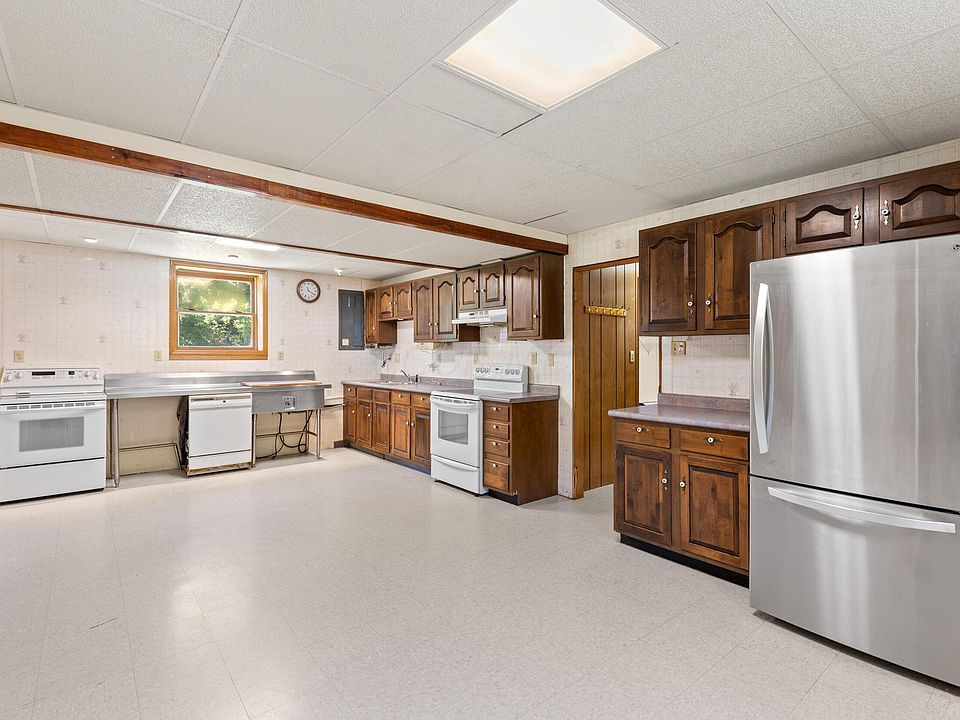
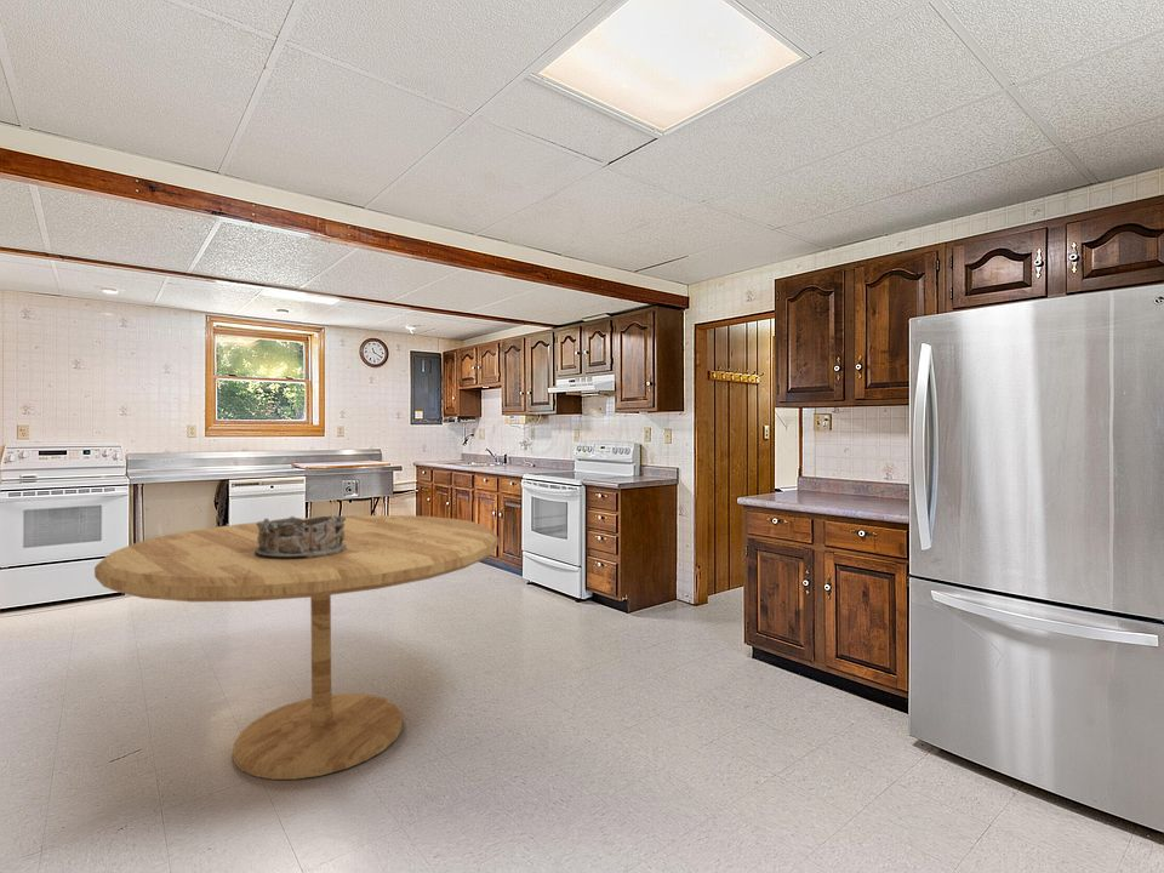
+ dining table [93,514,500,781]
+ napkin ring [255,514,346,558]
